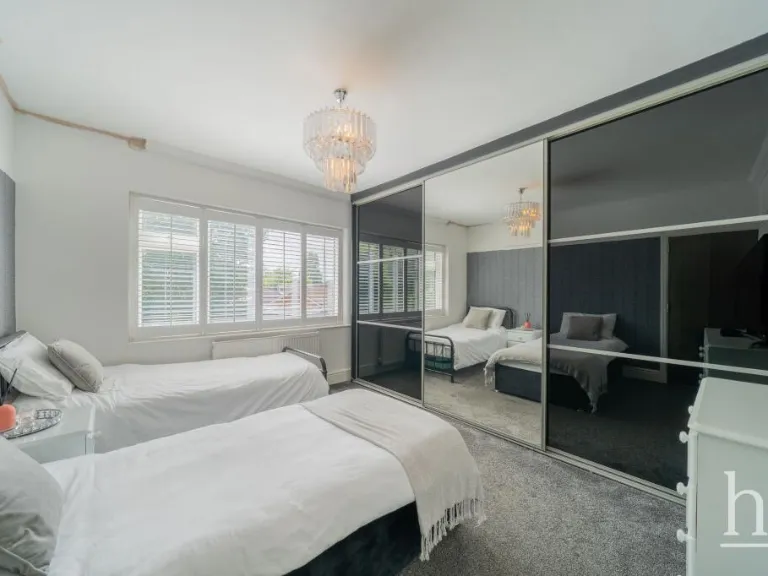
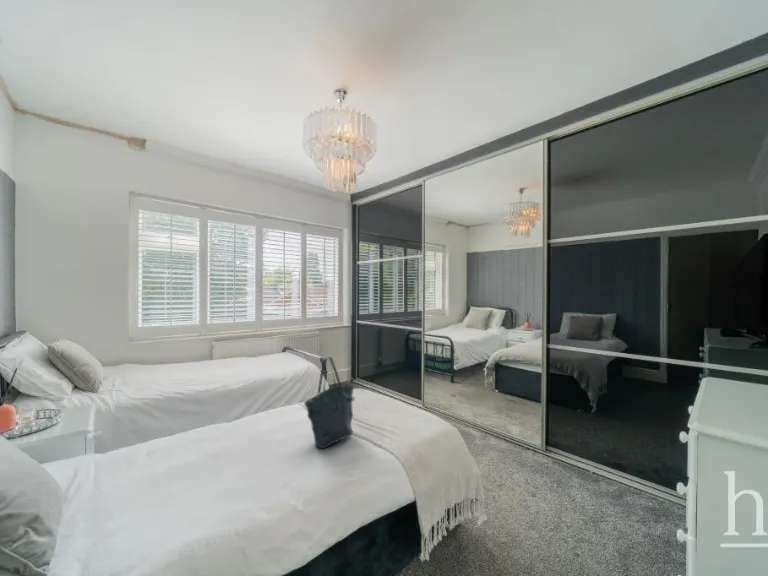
+ tote bag [303,356,356,449]
